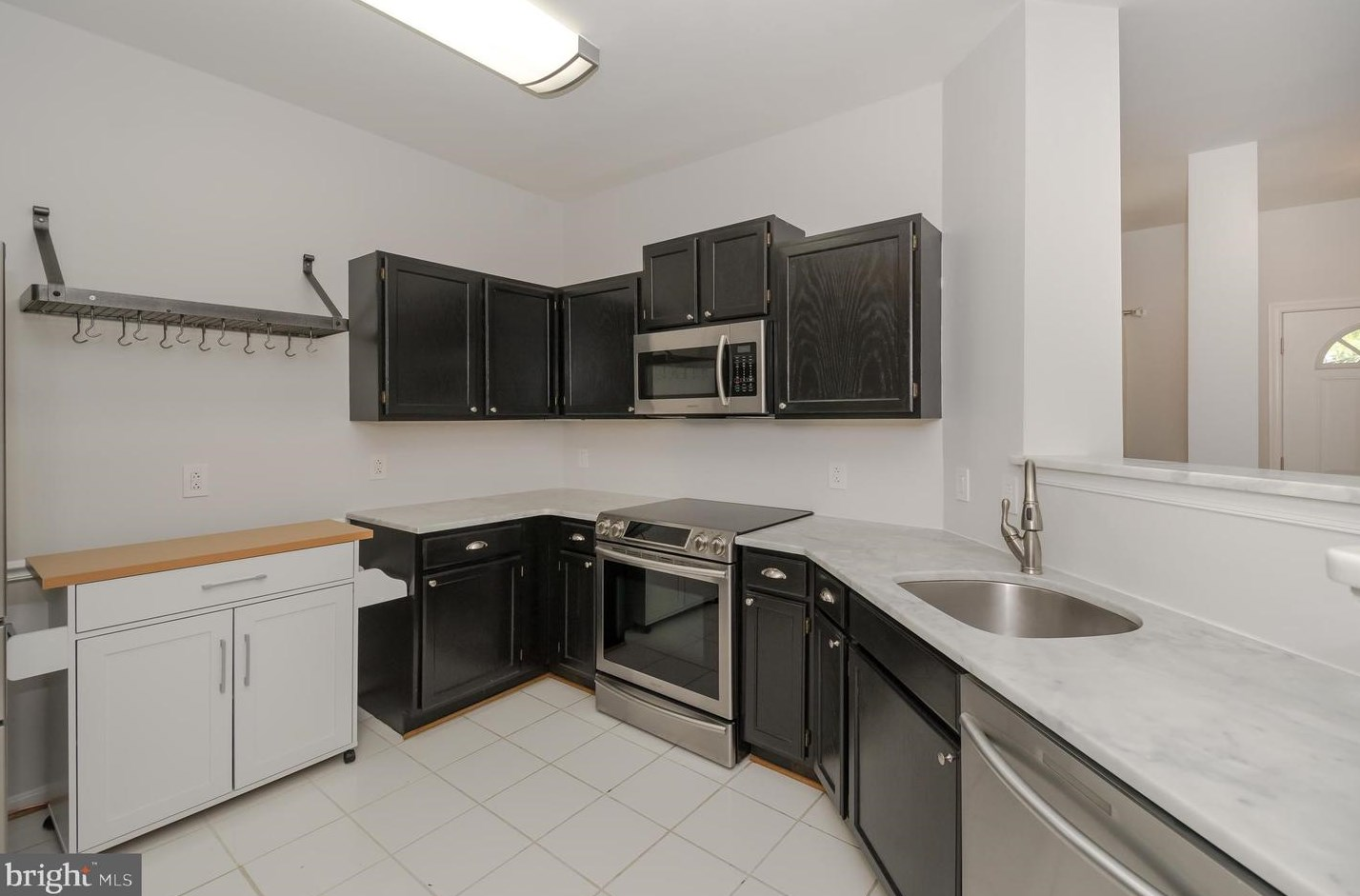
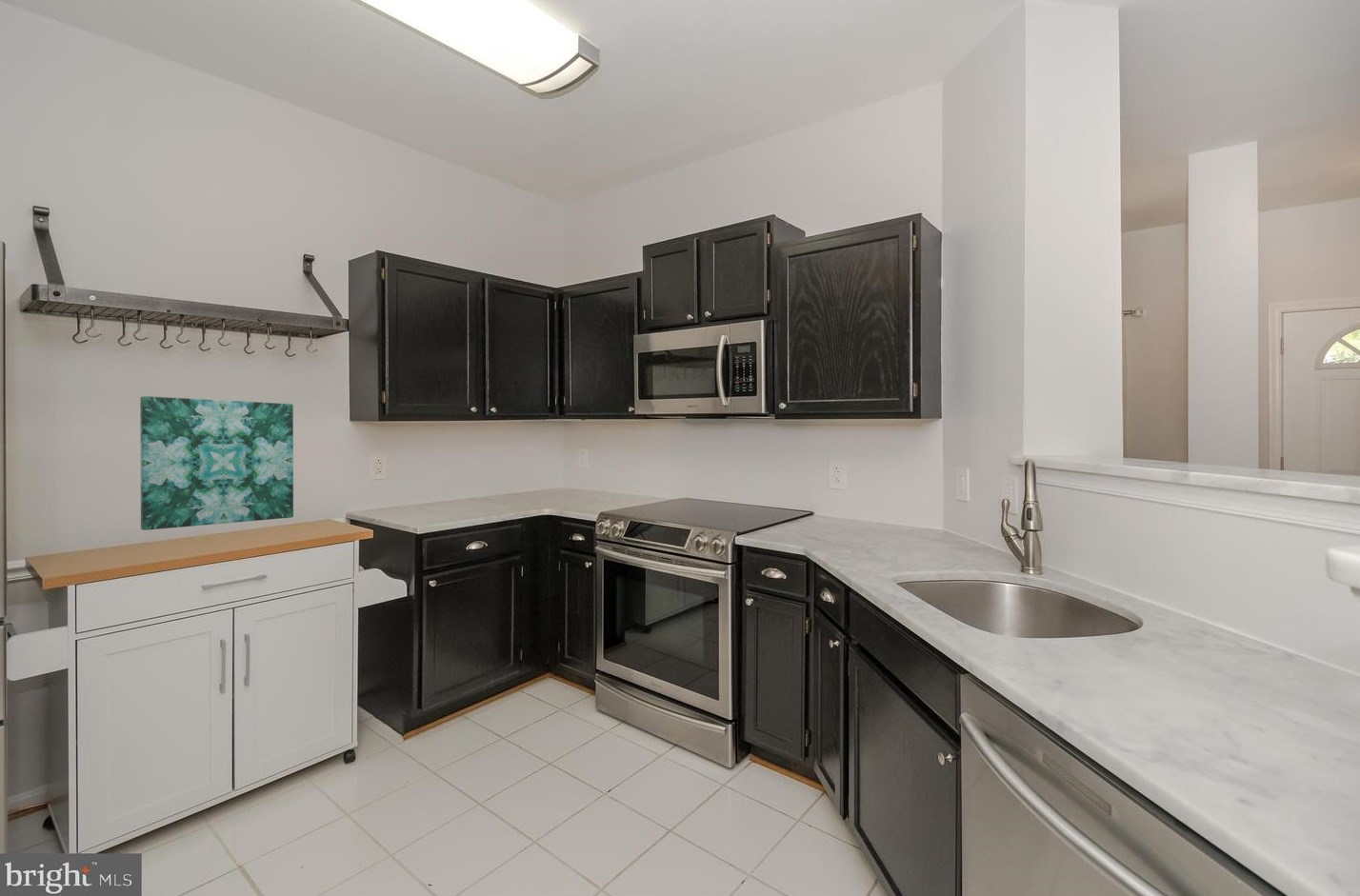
+ wall art [139,395,294,531]
